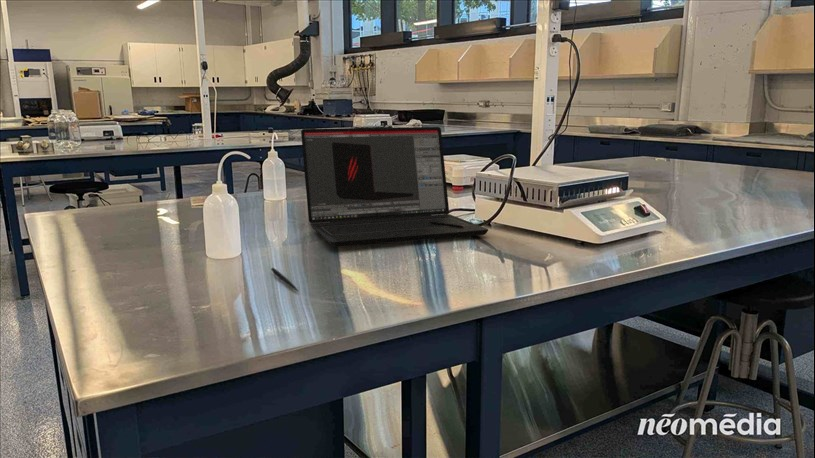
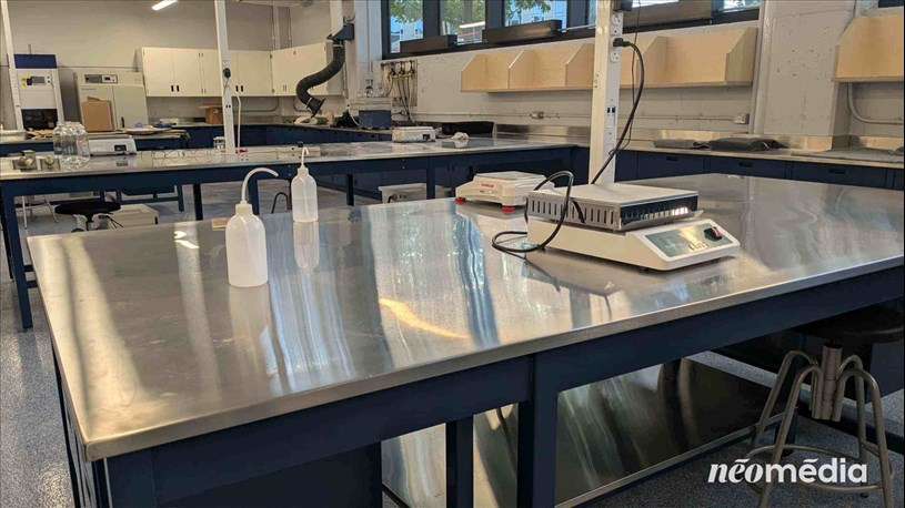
- pen [270,267,299,292]
- laptop [300,126,489,248]
